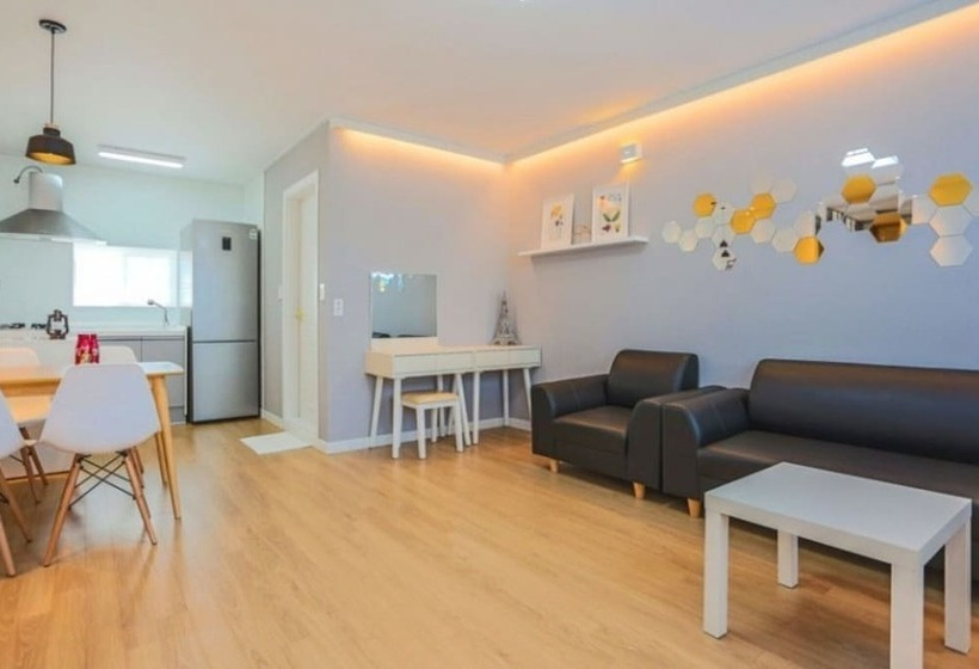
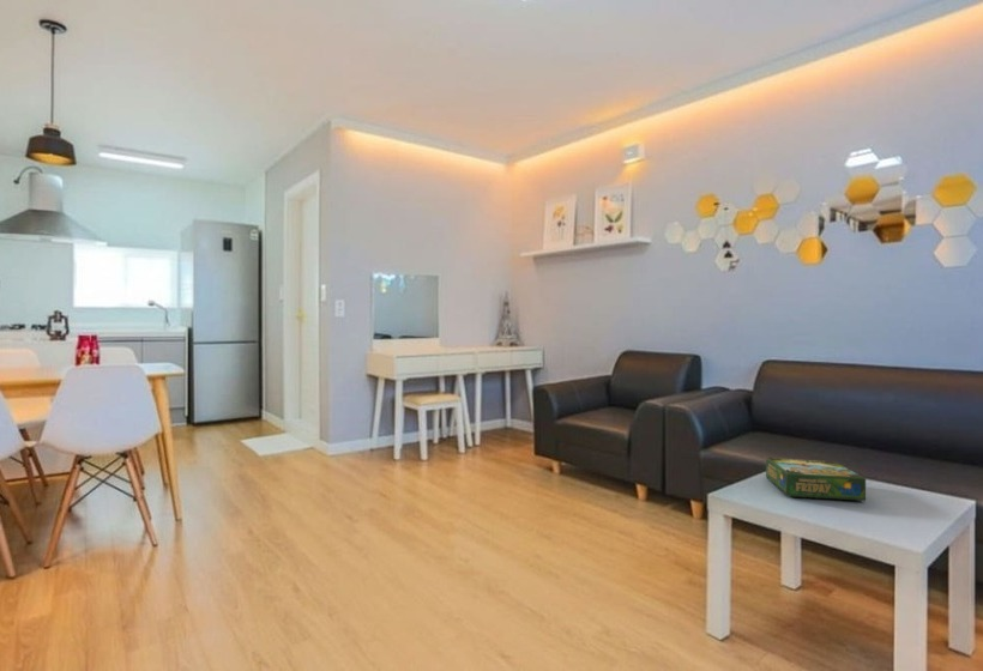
+ board game [765,457,868,502]
